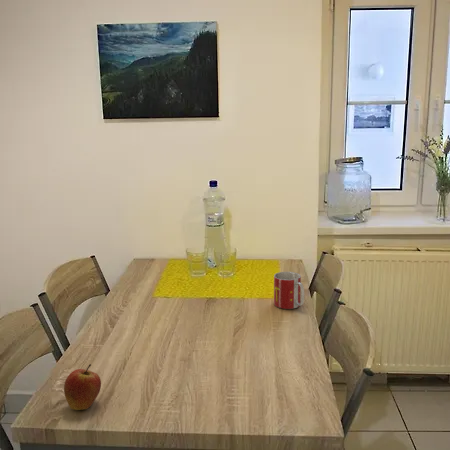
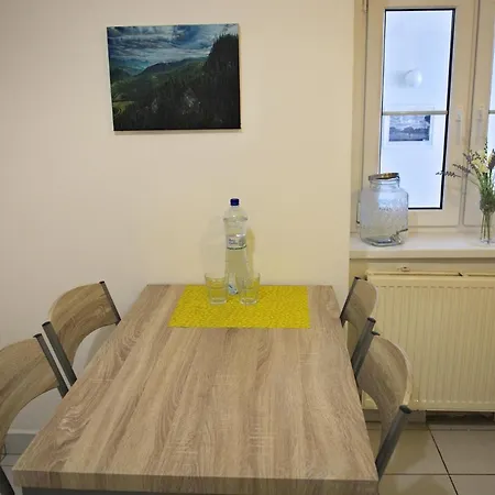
- apple [63,363,102,411]
- mug [273,271,305,310]
